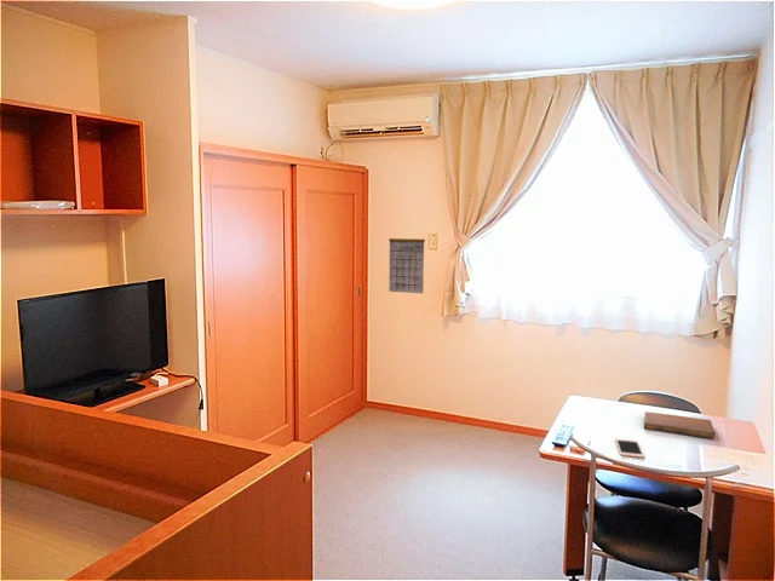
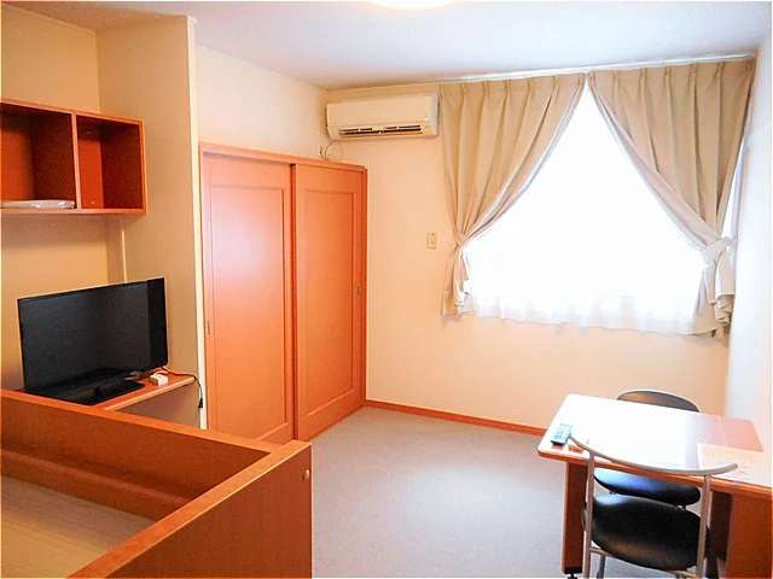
- calendar [388,226,426,294]
- notebook [643,410,716,439]
- cell phone [614,437,645,459]
